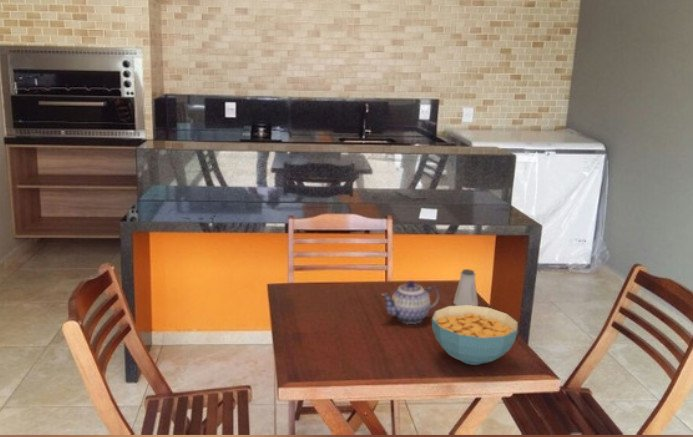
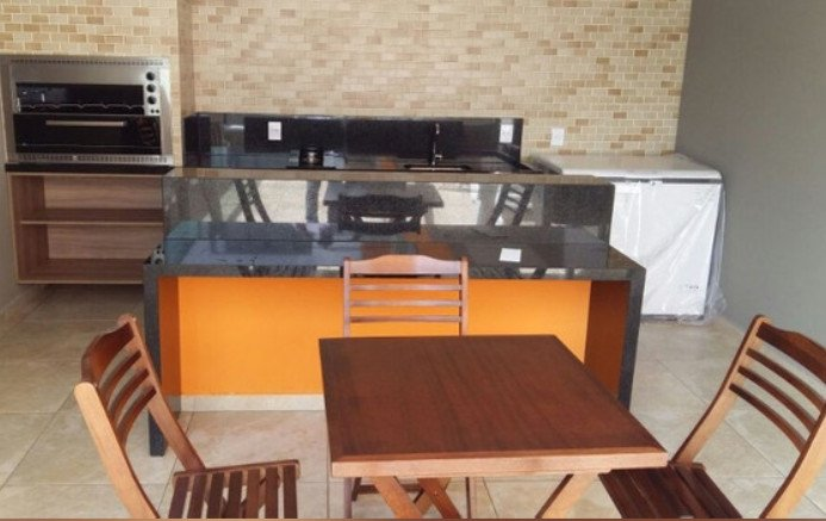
- cereal bowl [431,305,519,366]
- teapot [380,280,441,325]
- saltshaker [452,268,479,306]
